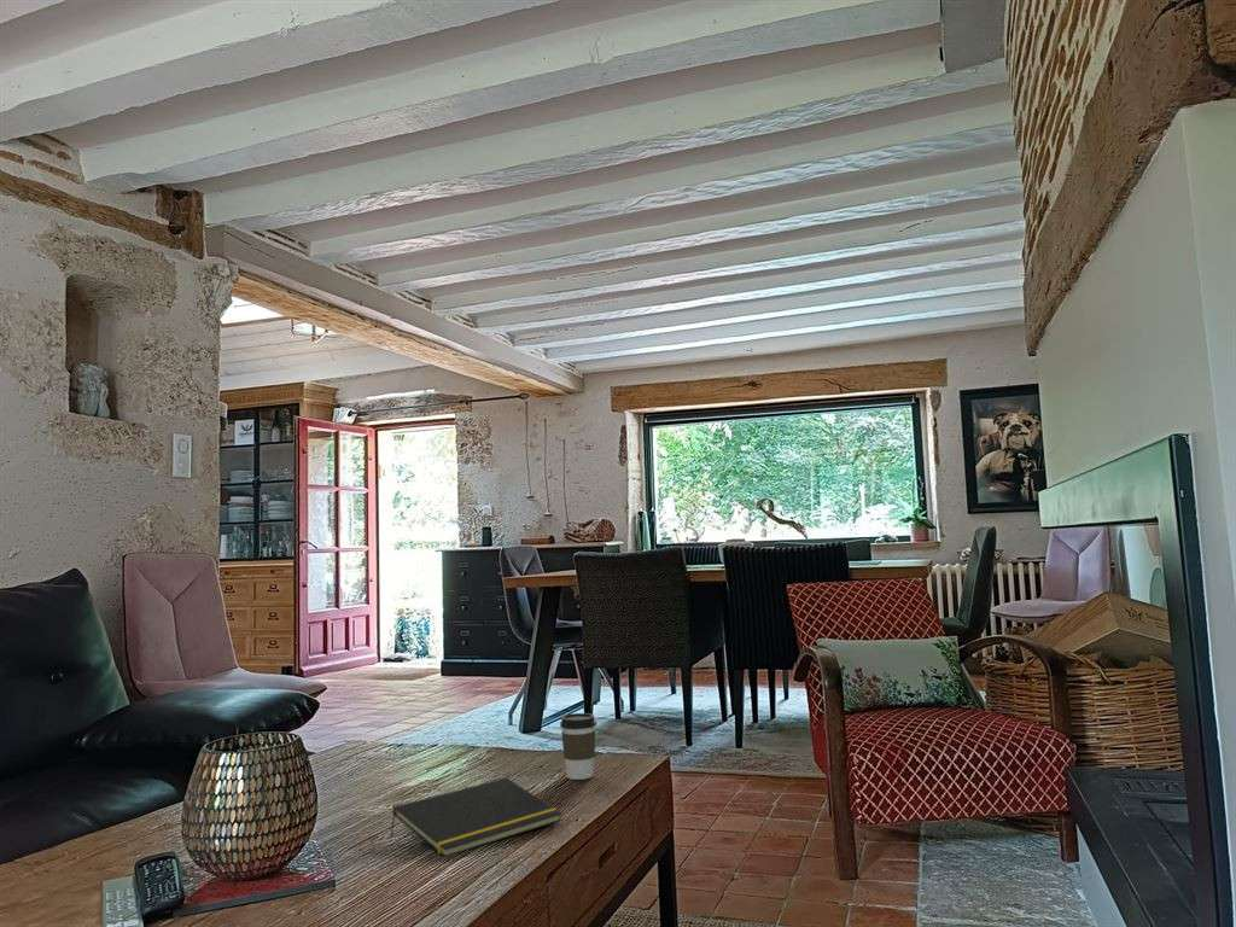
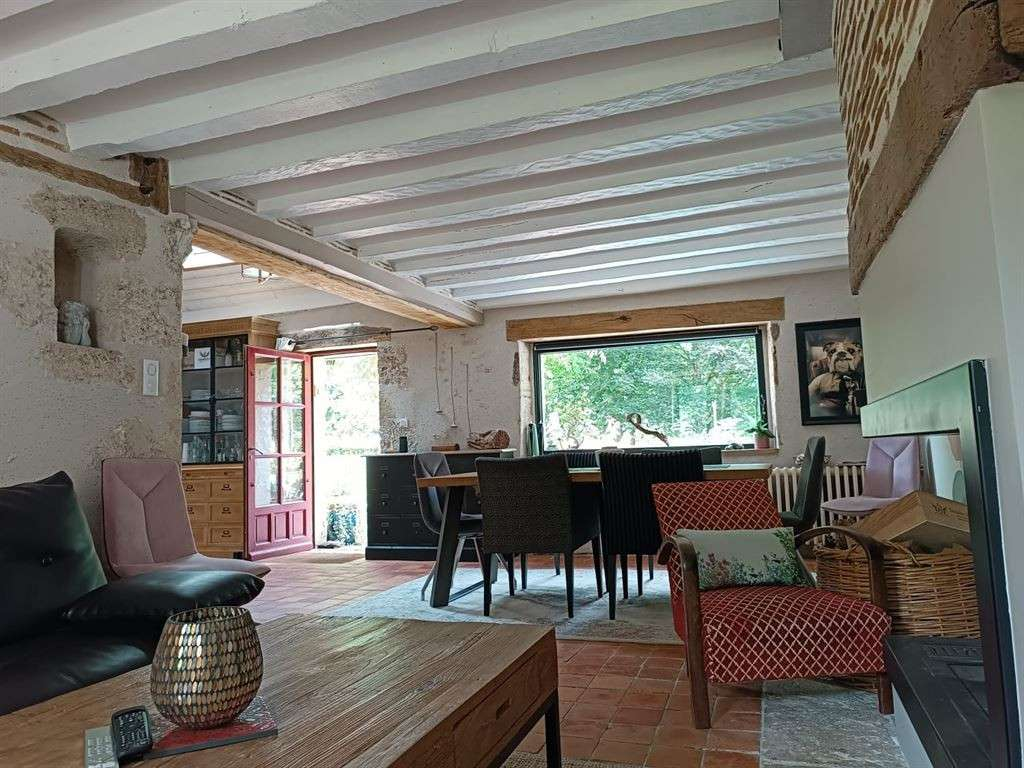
- coffee cup [559,712,597,781]
- notepad [389,776,562,858]
